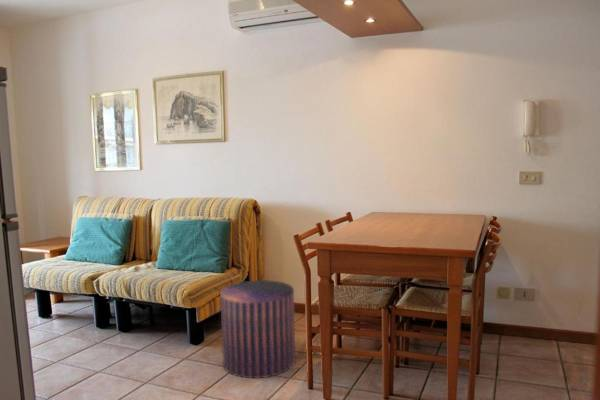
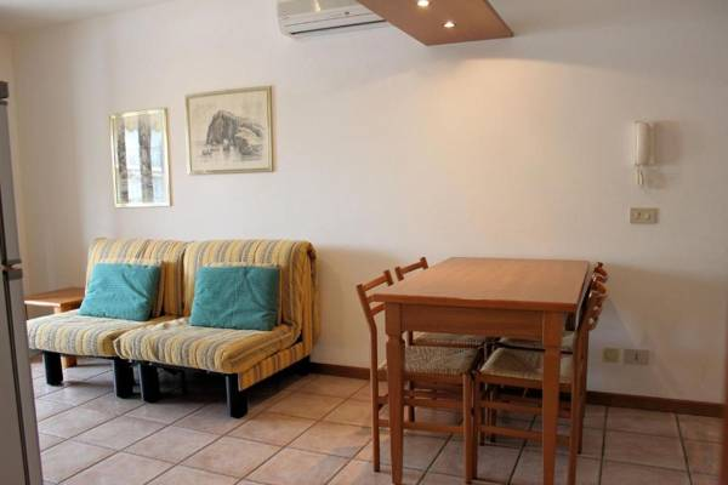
- stool [219,279,296,379]
